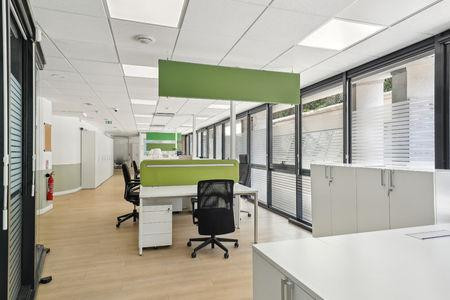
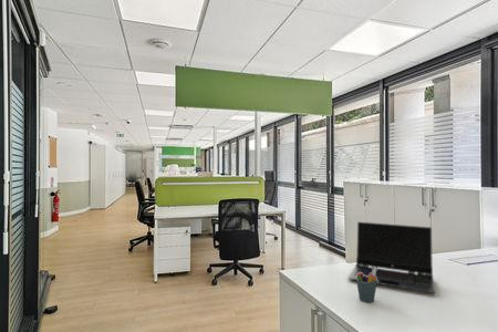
+ laptop computer [347,220,436,294]
+ pen holder [355,267,377,303]
